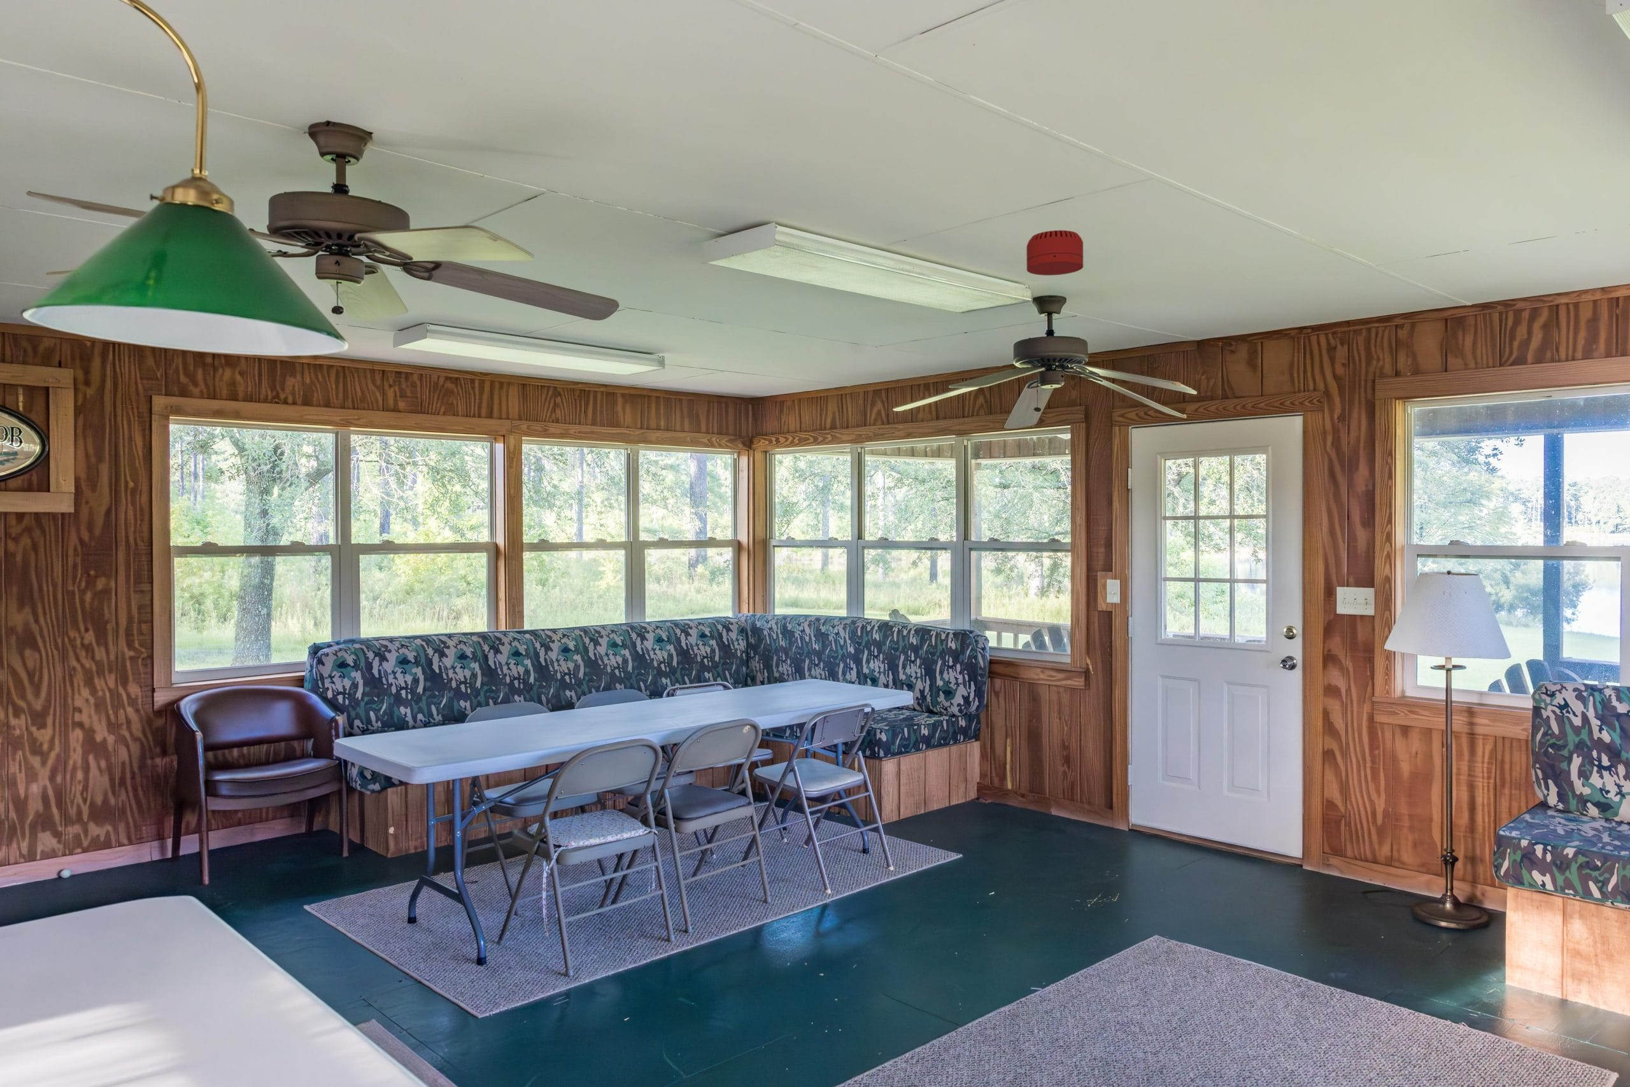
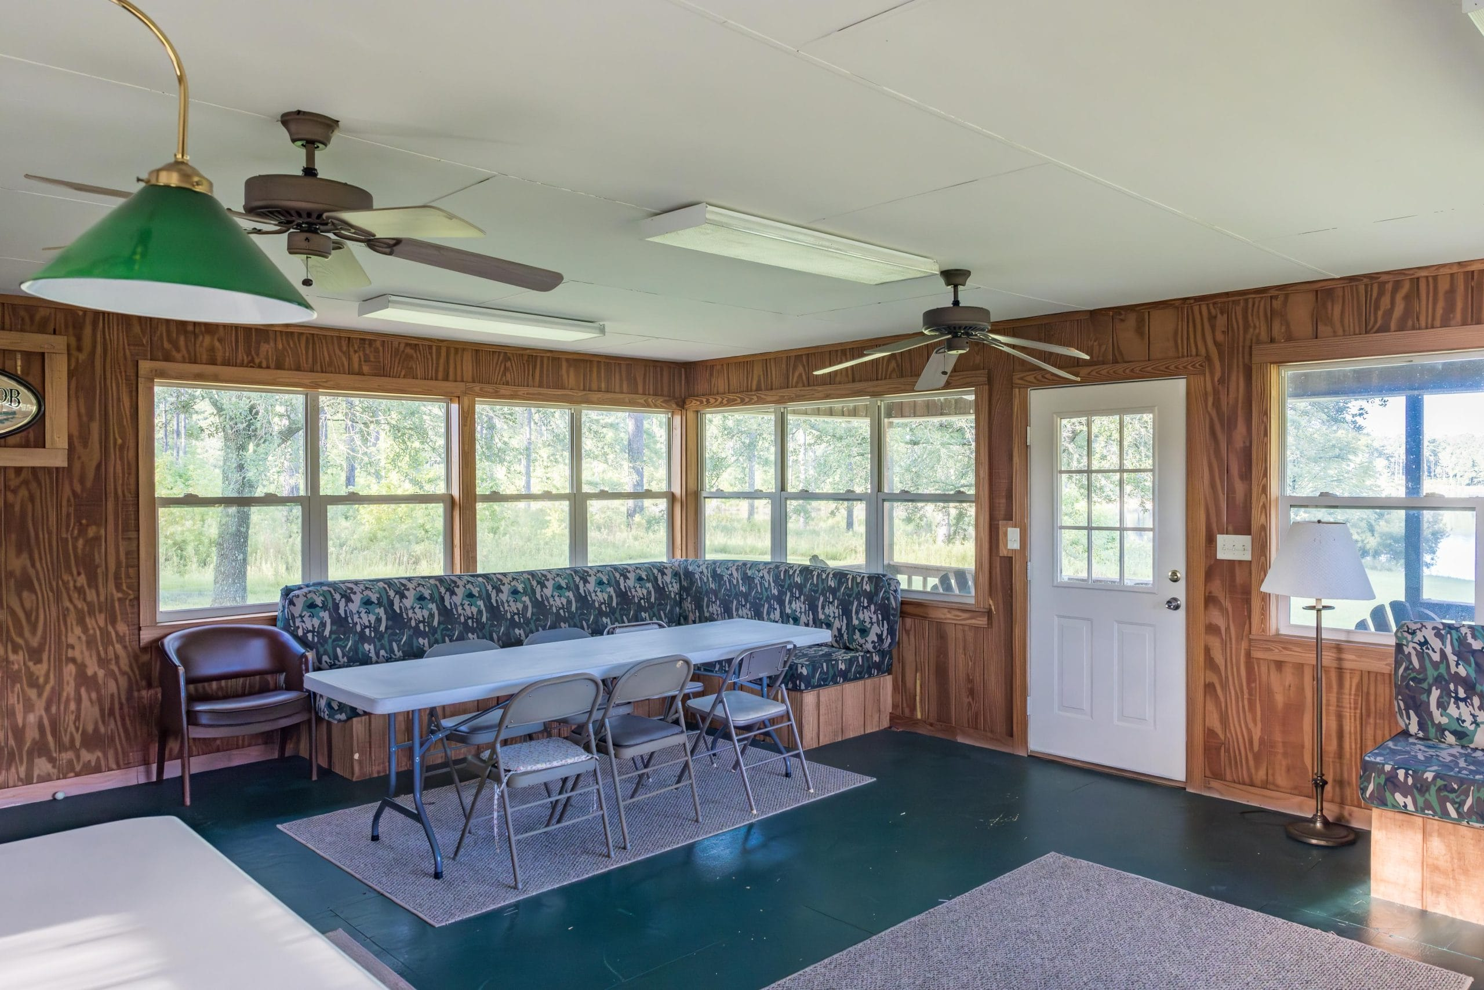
- smoke detector [1026,229,1084,277]
